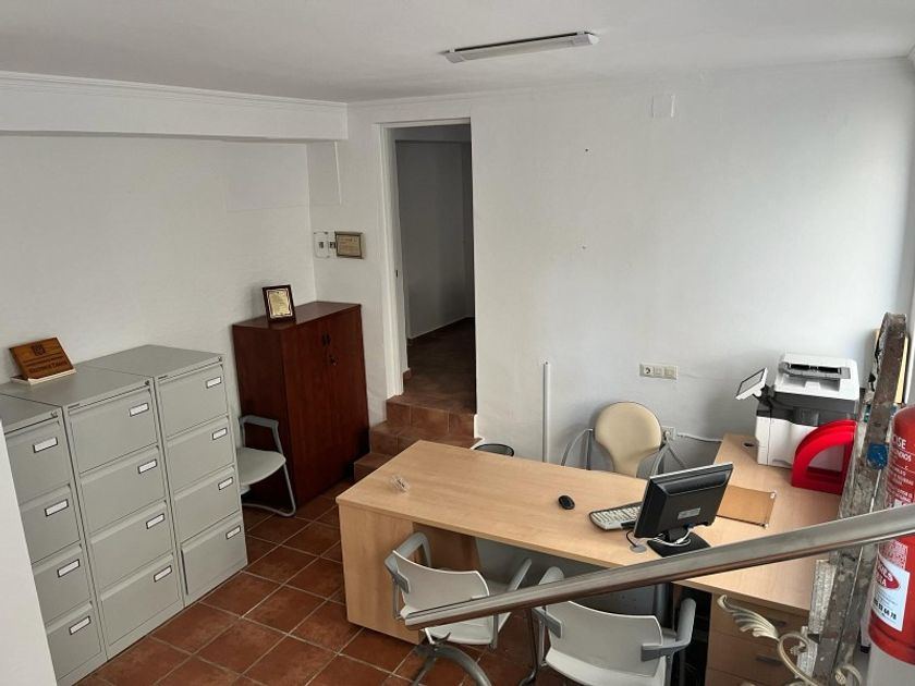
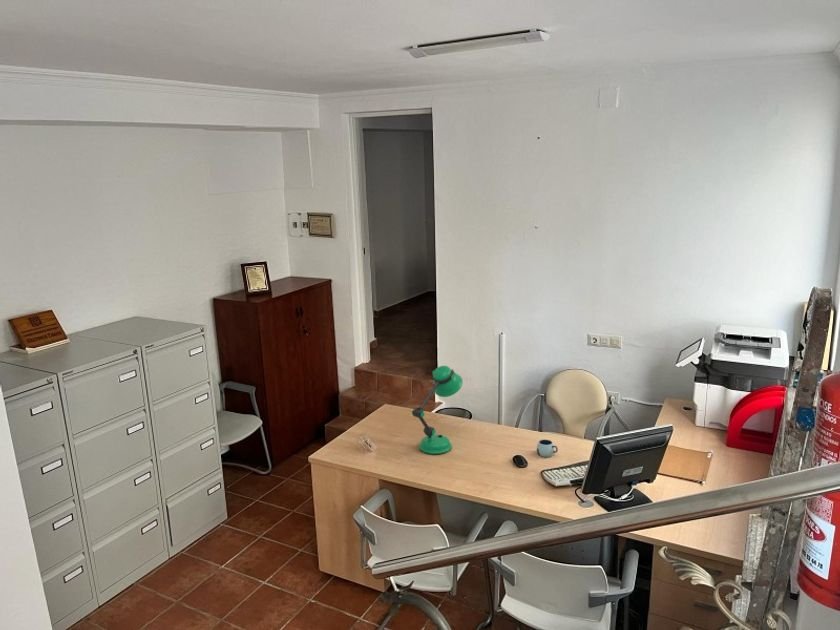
+ mug [536,439,559,458]
+ desk lamp [411,365,464,455]
